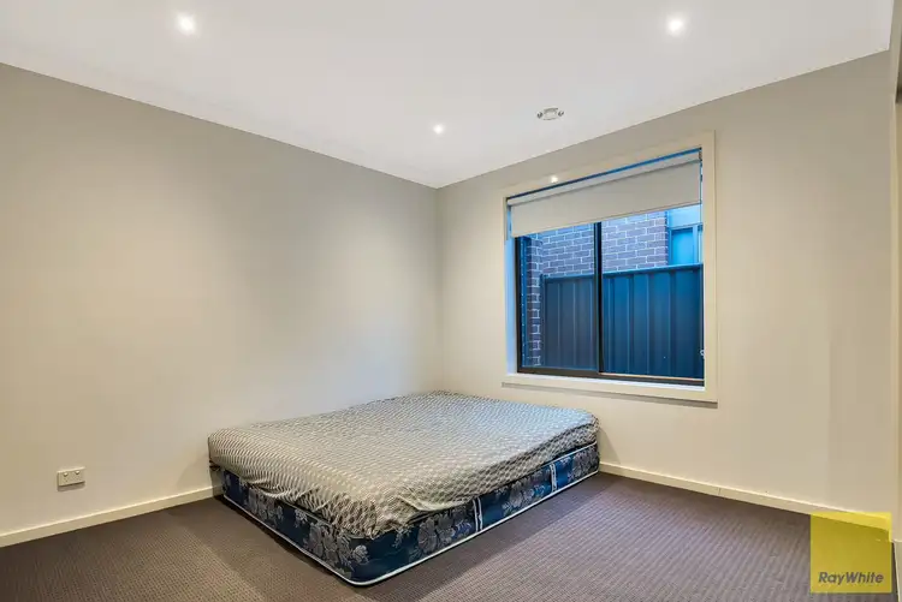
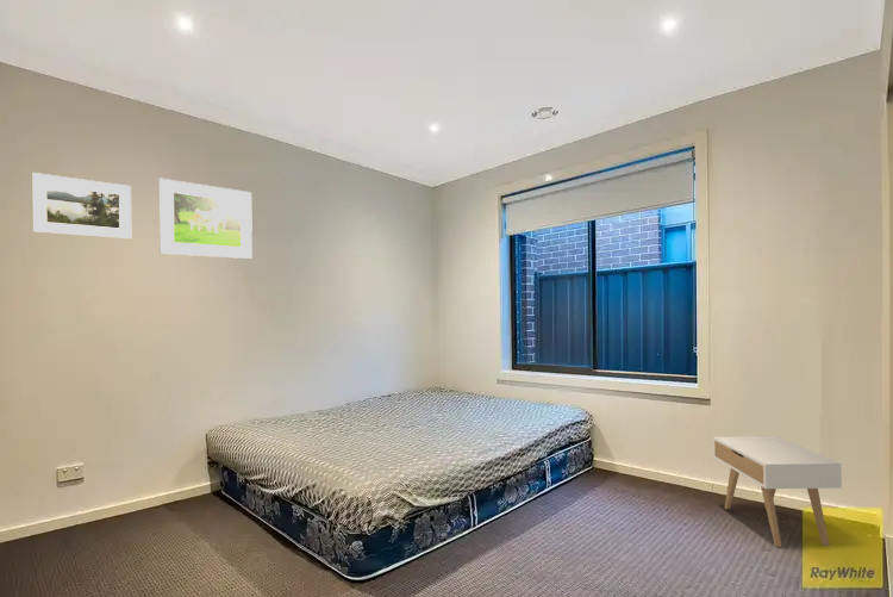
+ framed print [31,172,132,241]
+ nightstand [712,435,843,548]
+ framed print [158,178,254,260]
